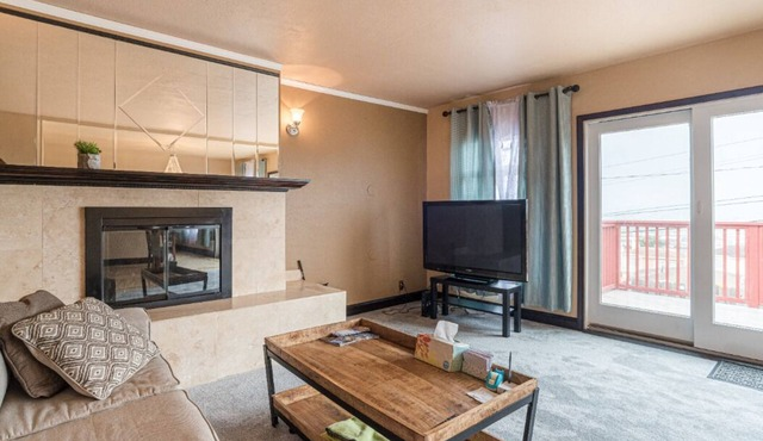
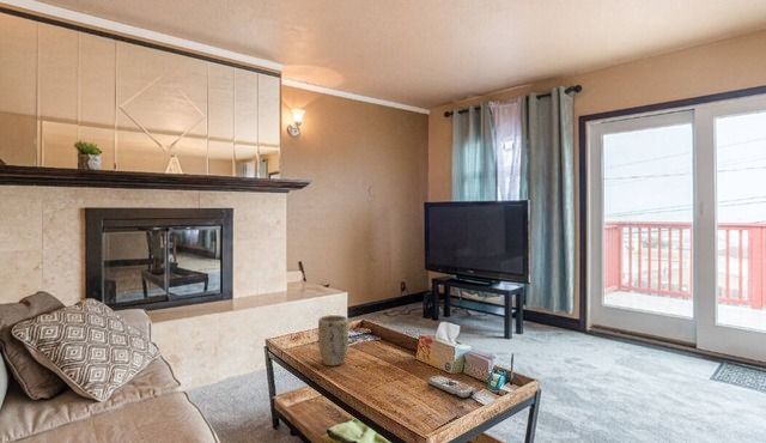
+ plant pot [317,314,349,366]
+ remote control [427,375,478,399]
